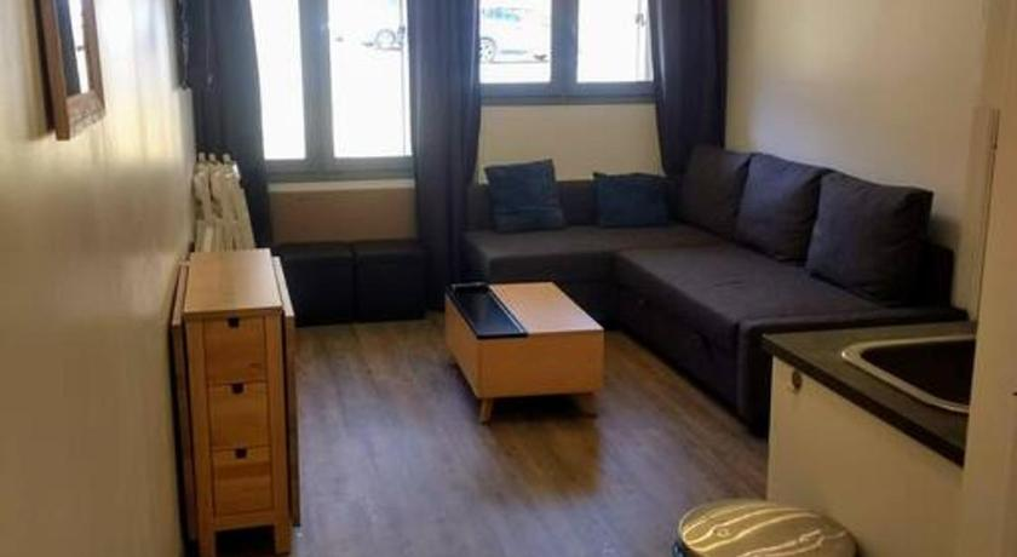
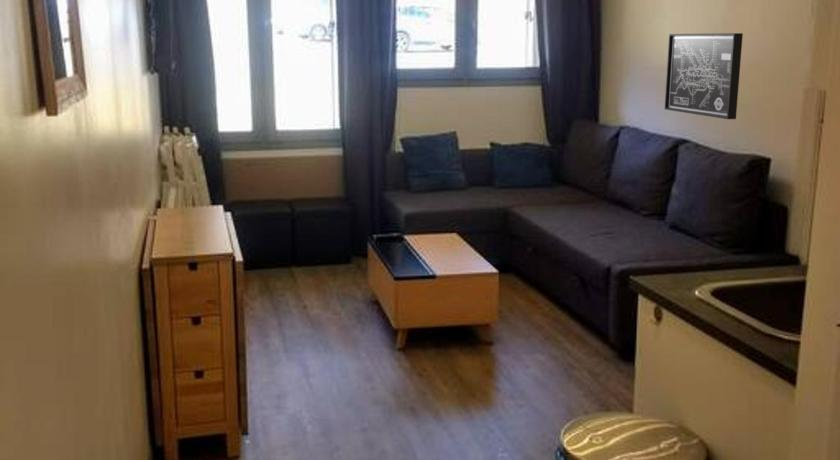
+ wall art [664,32,744,120]
